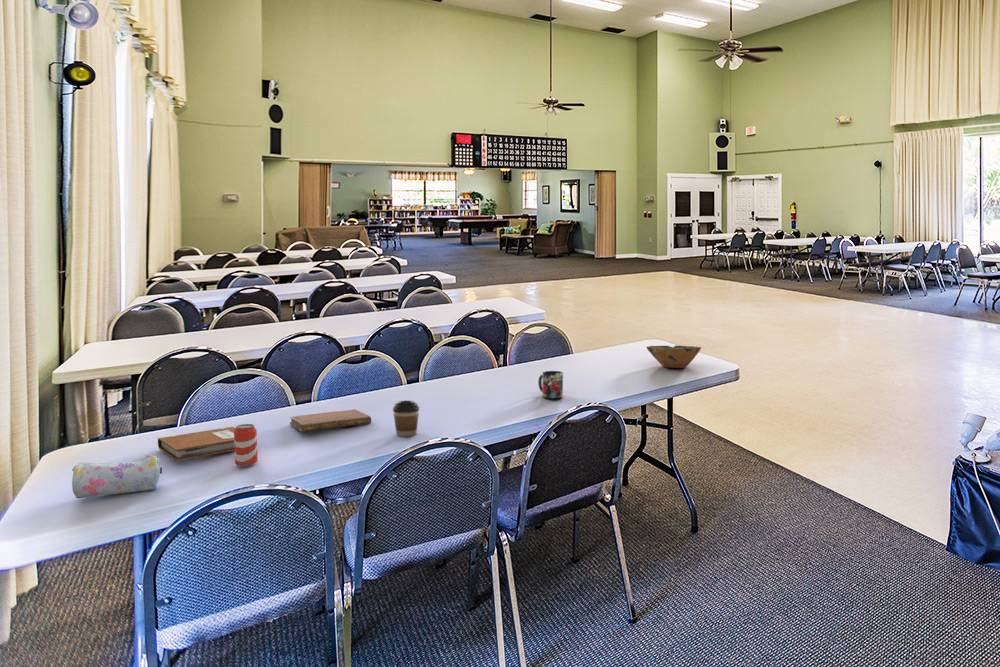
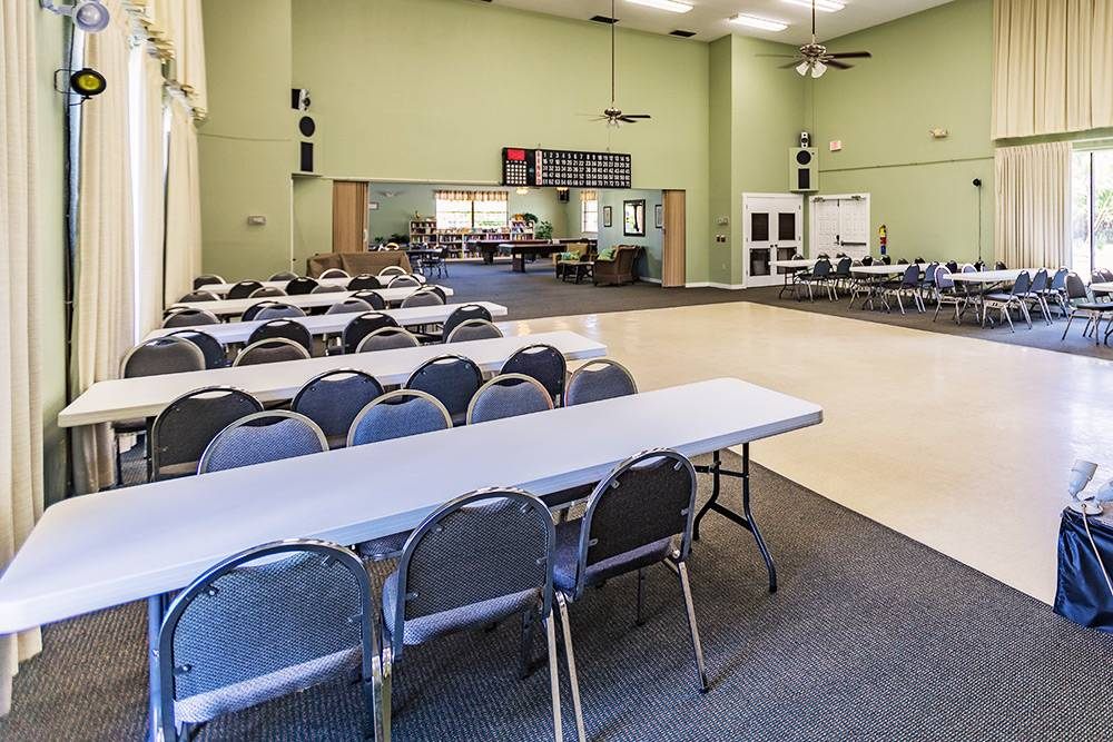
- notebook [157,426,236,462]
- bowl [645,345,702,369]
- coffee cup [392,399,420,437]
- beverage can [234,423,259,468]
- pencil case [71,454,163,499]
- notebook [289,408,372,433]
- mug [537,370,564,399]
